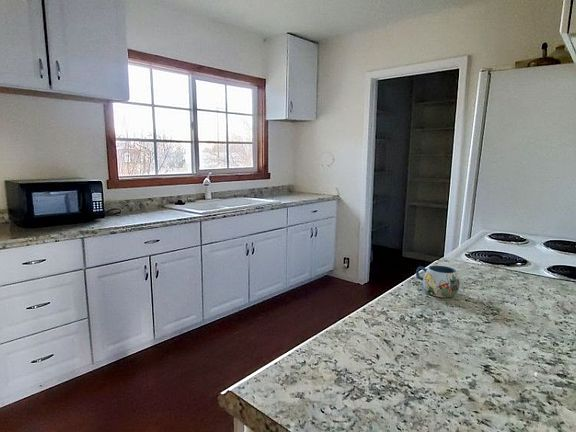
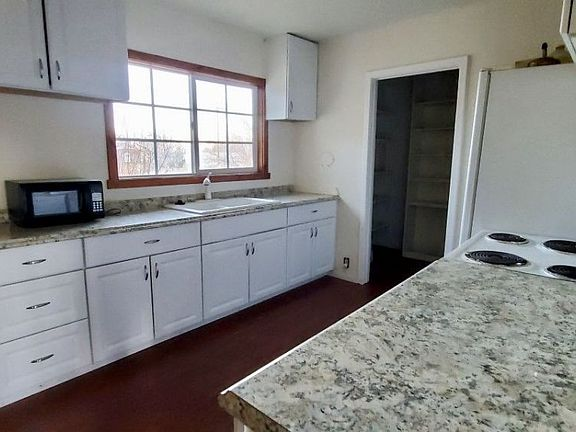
- mug [415,265,461,299]
